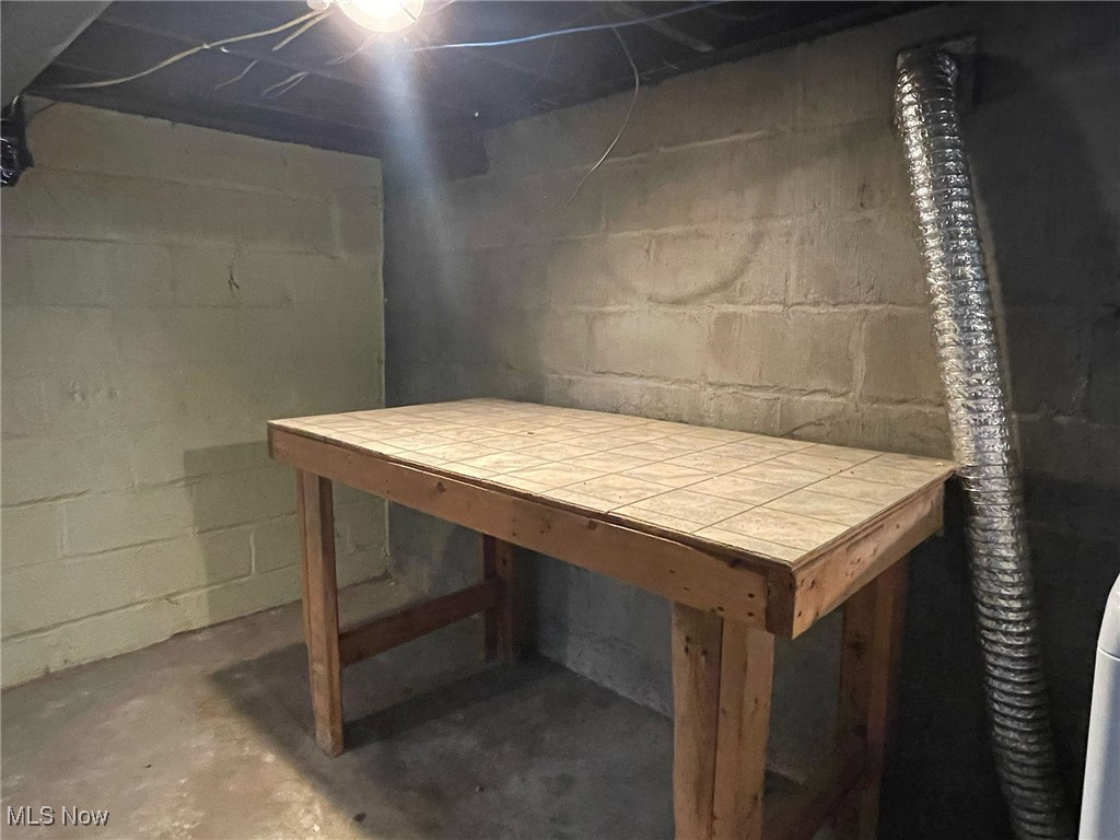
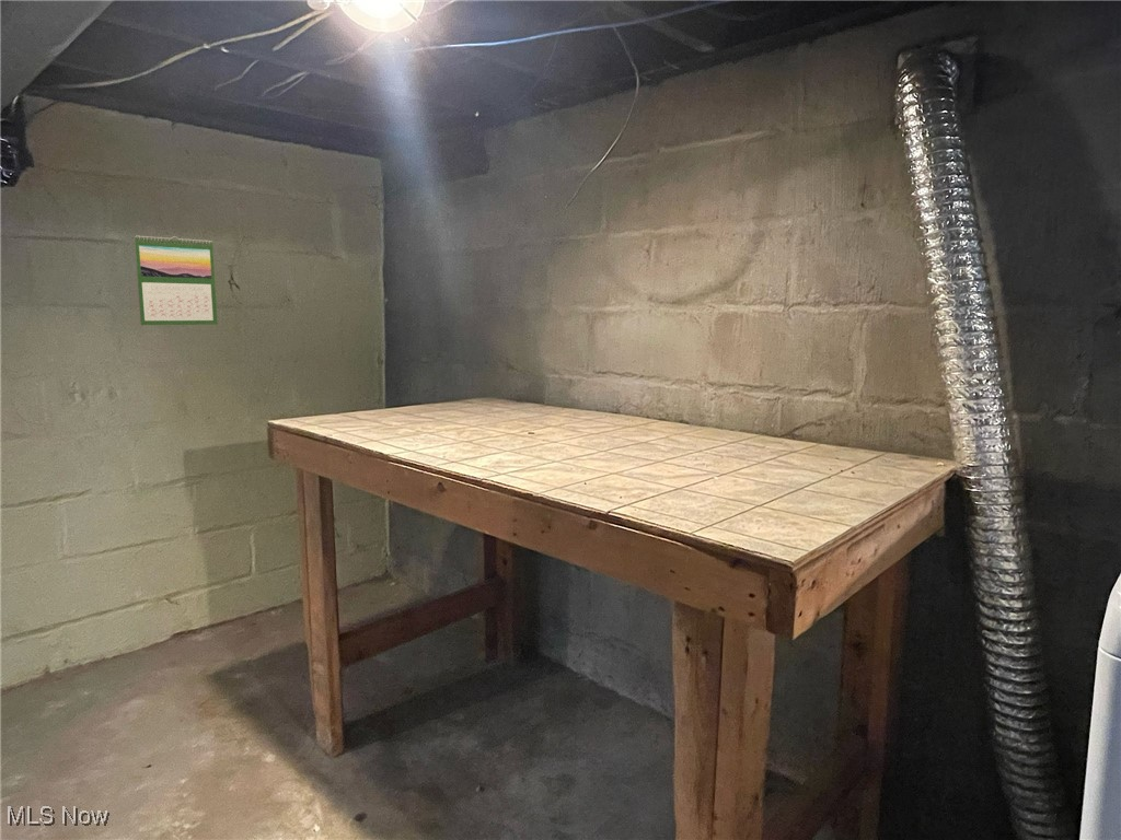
+ calendar [134,234,219,326]
